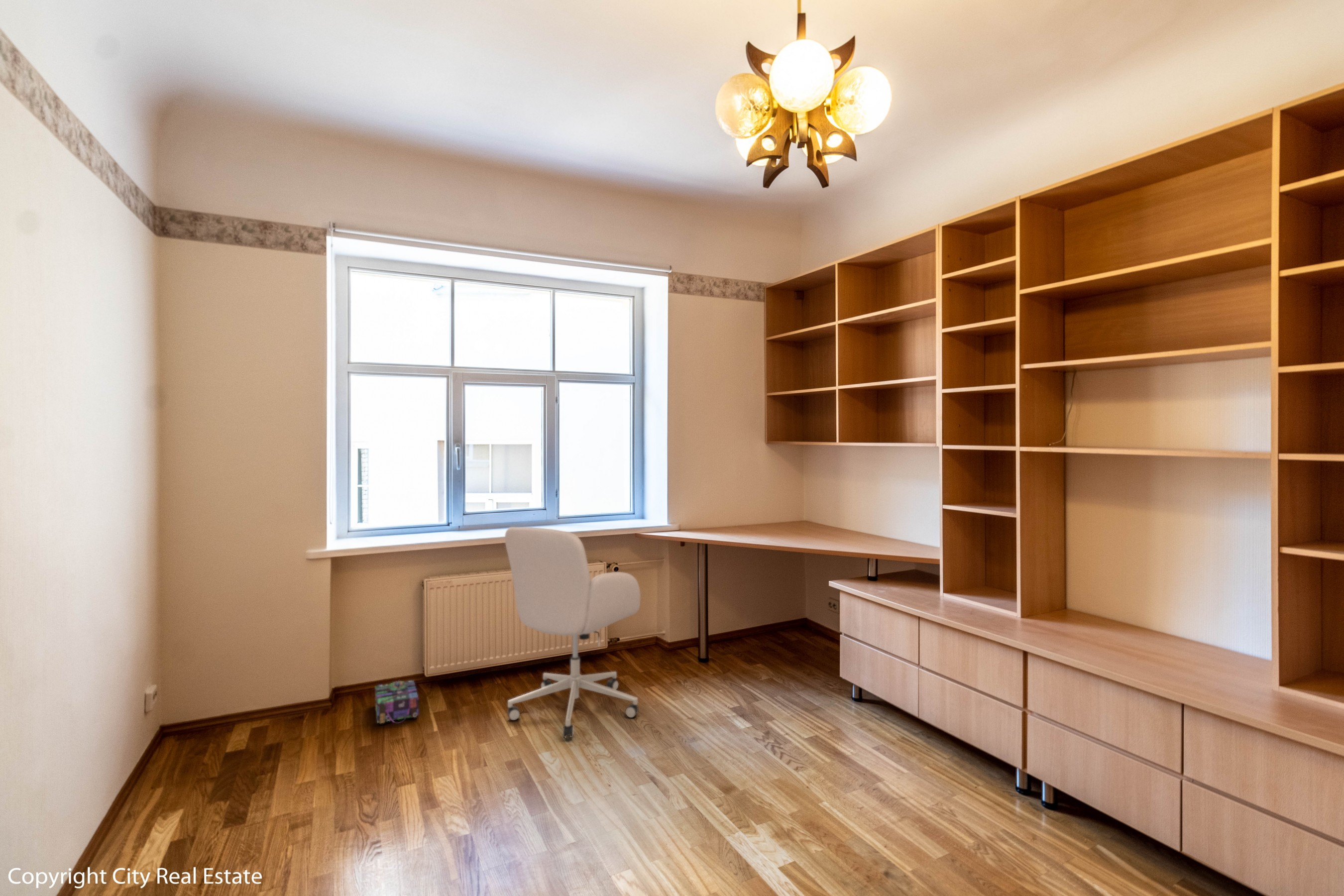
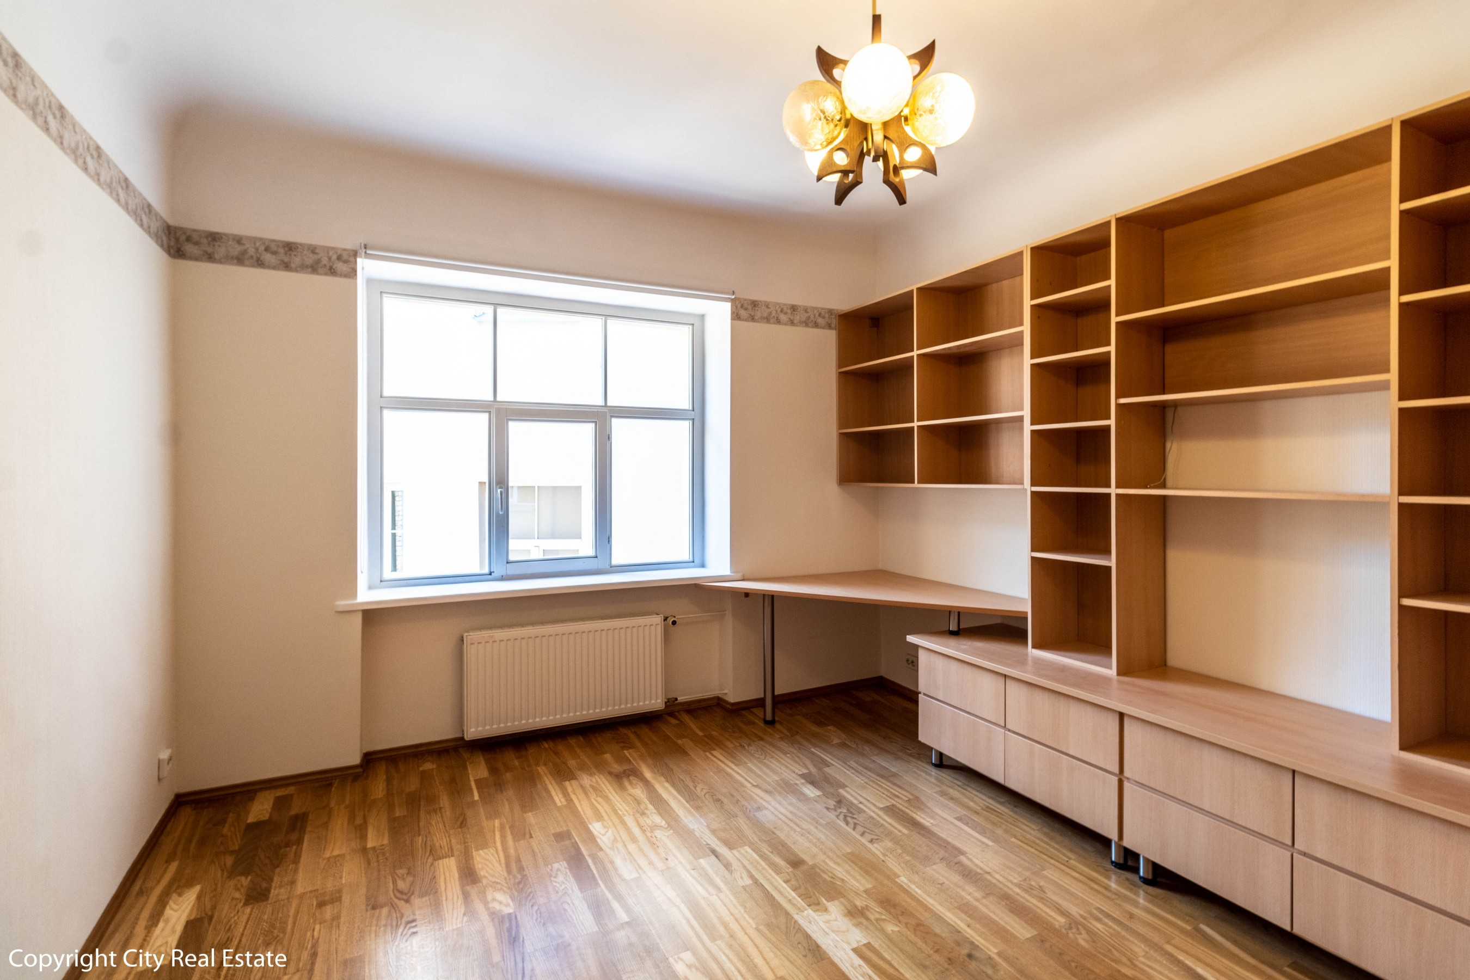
- chair [504,526,641,738]
- backpack [374,678,419,724]
